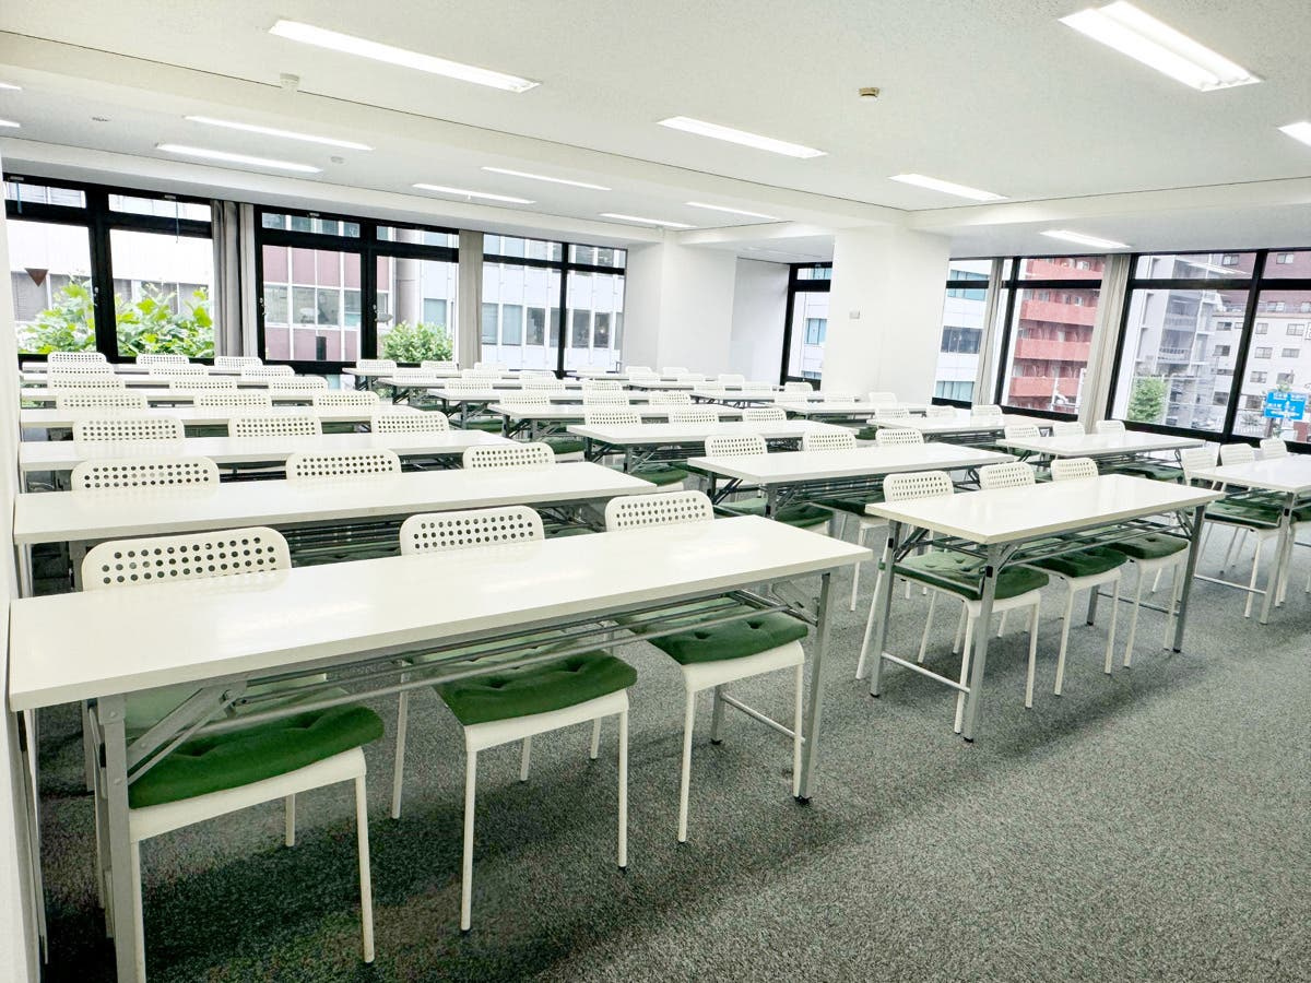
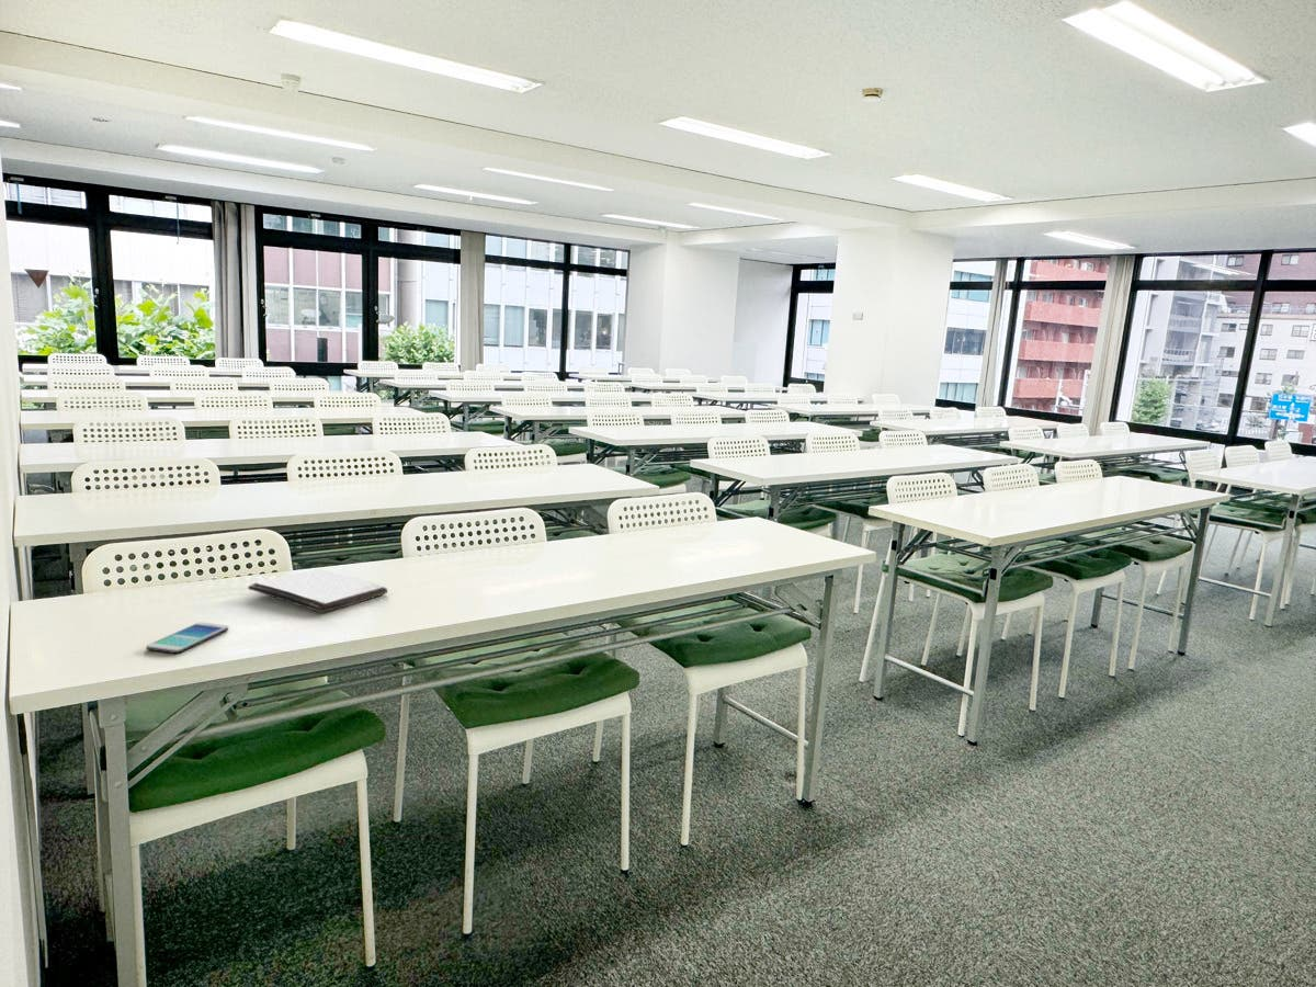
+ smartphone [146,621,229,655]
+ book [247,568,388,613]
